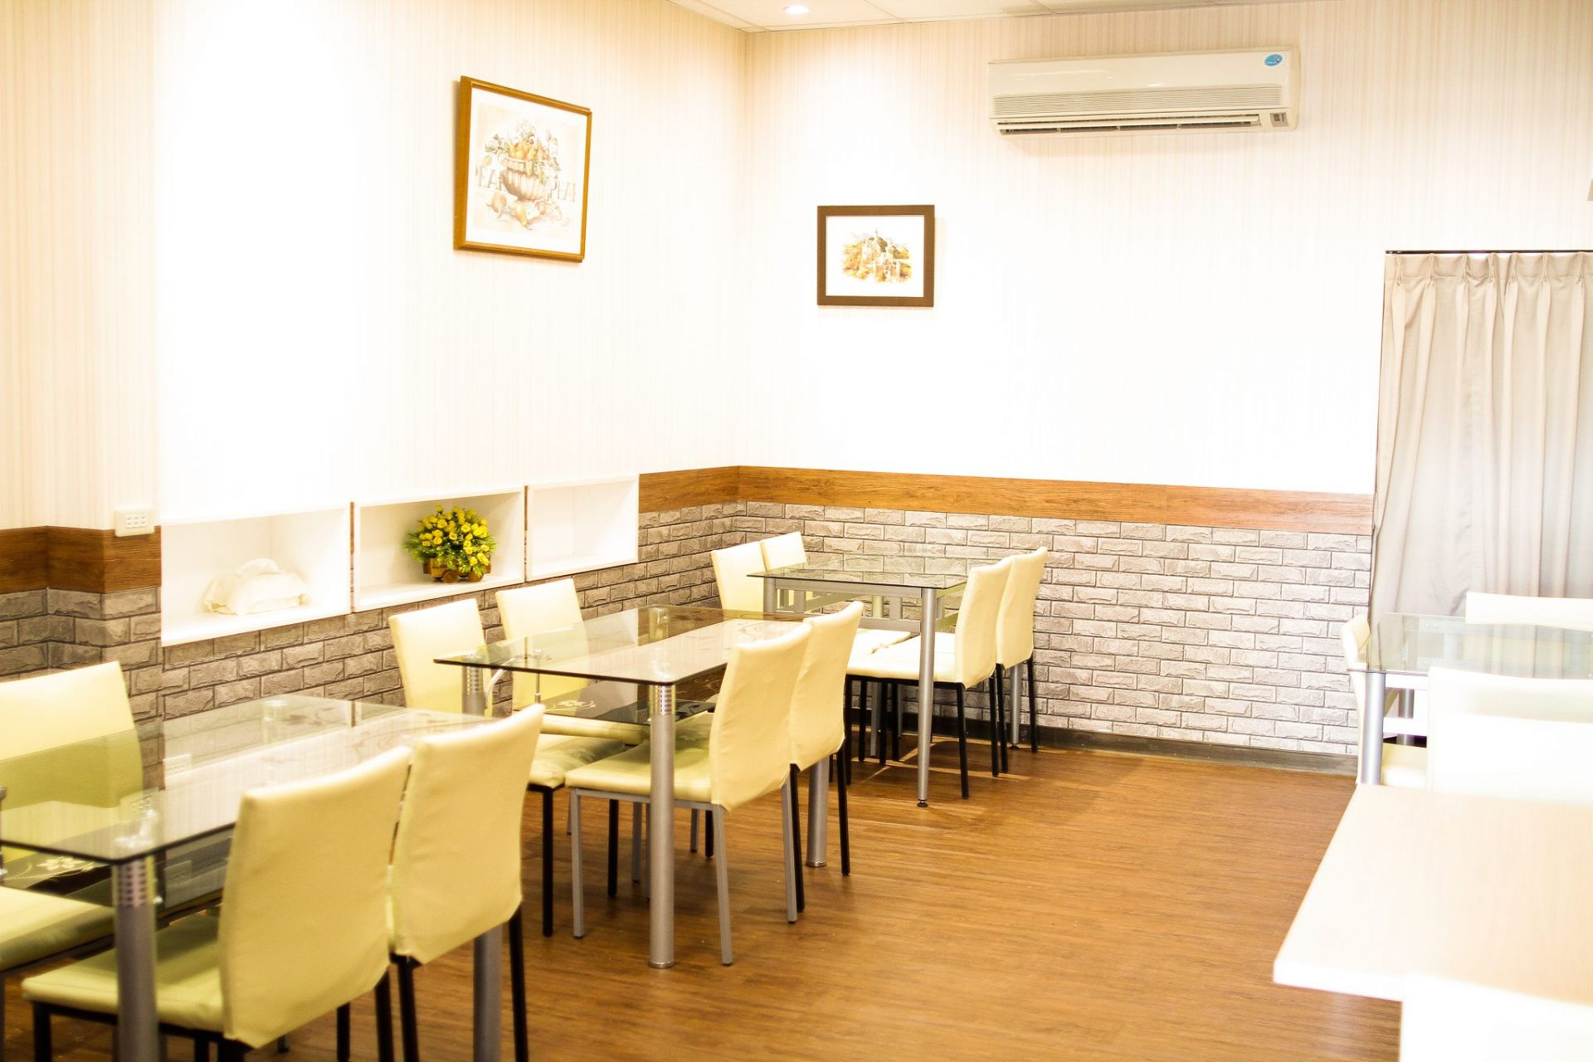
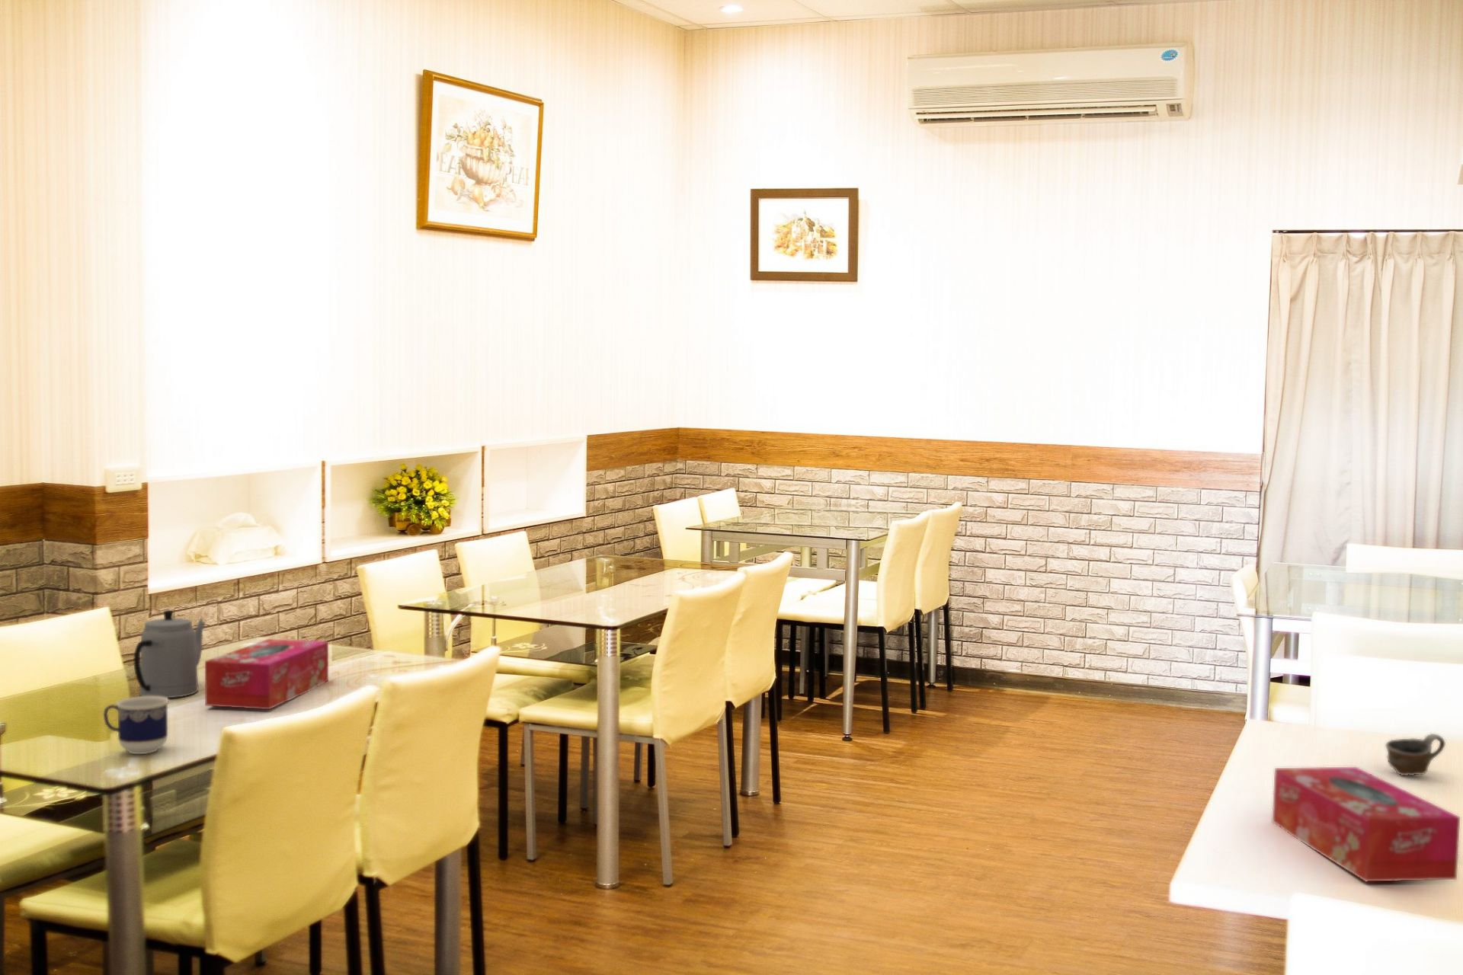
+ tissue box [1271,766,1461,883]
+ tissue box [205,638,329,709]
+ cup [102,695,170,755]
+ teapot [134,609,207,699]
+ cup [1385,732,1447,776]
